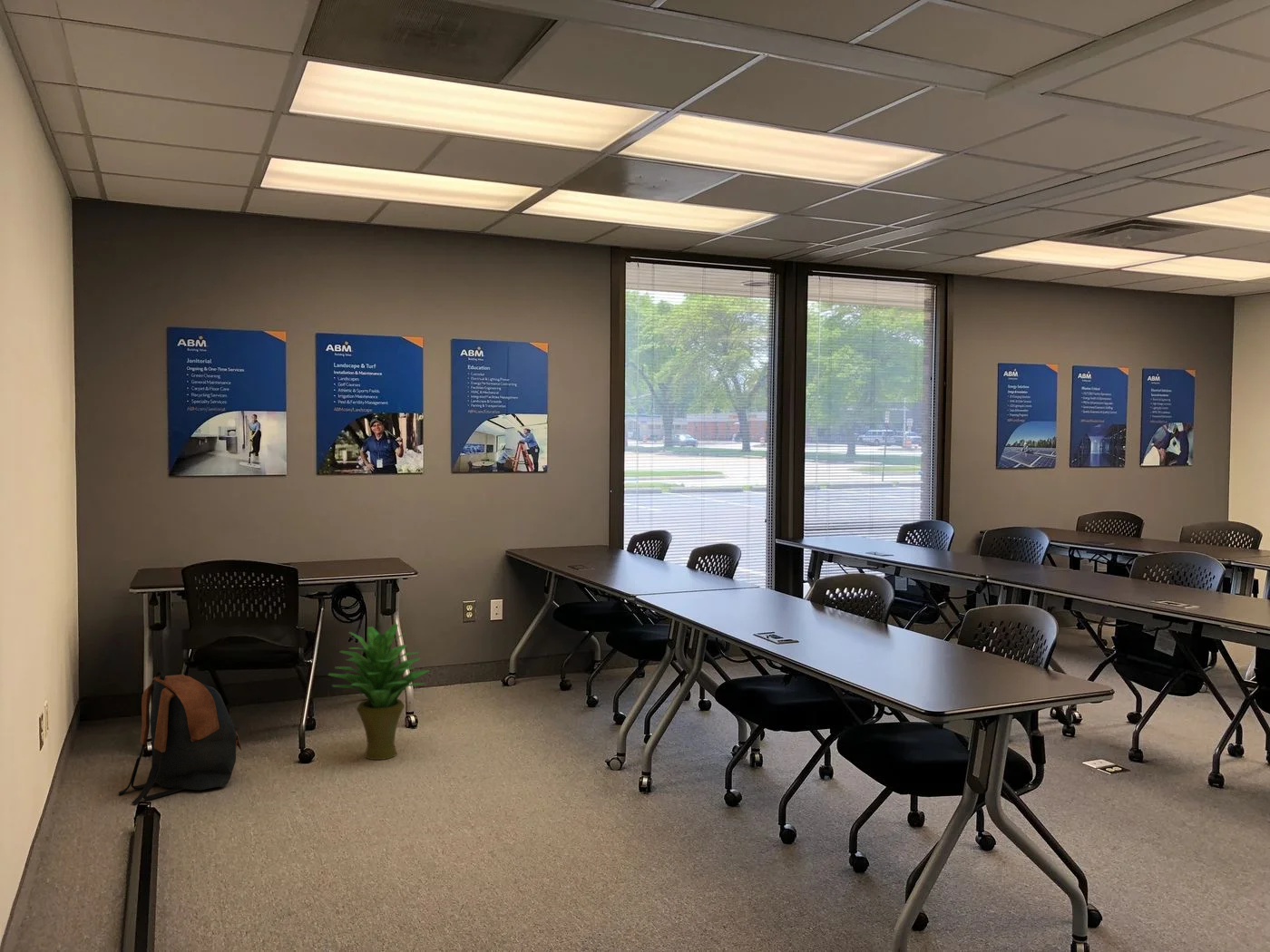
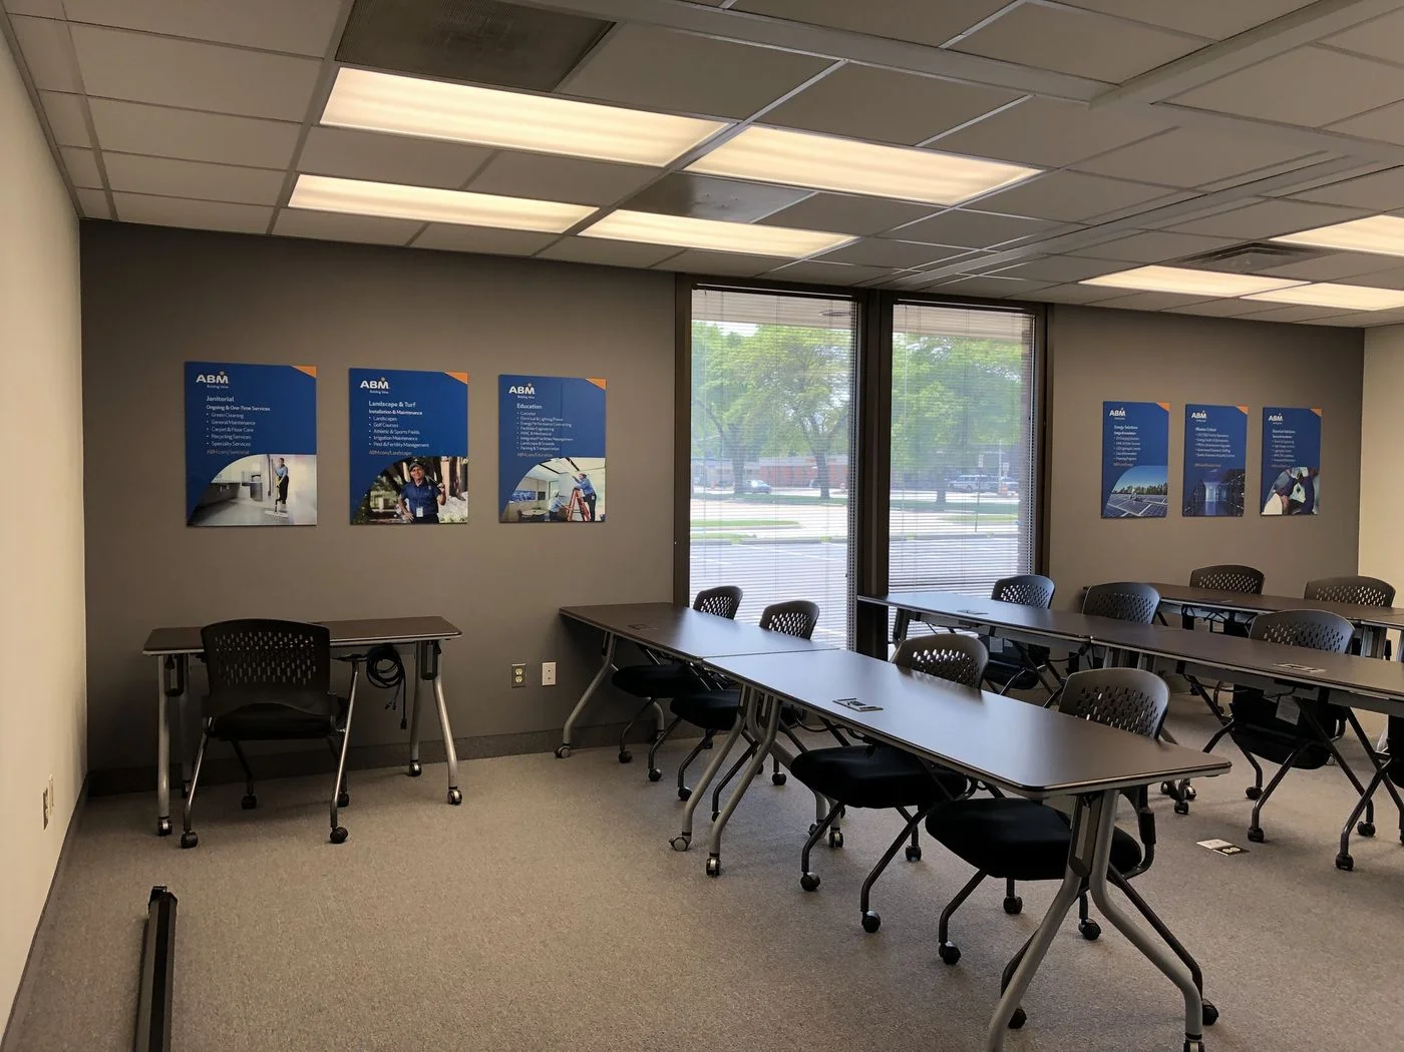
- potted plant [327,623,431,761]
- backpack [118,670,242,806]
